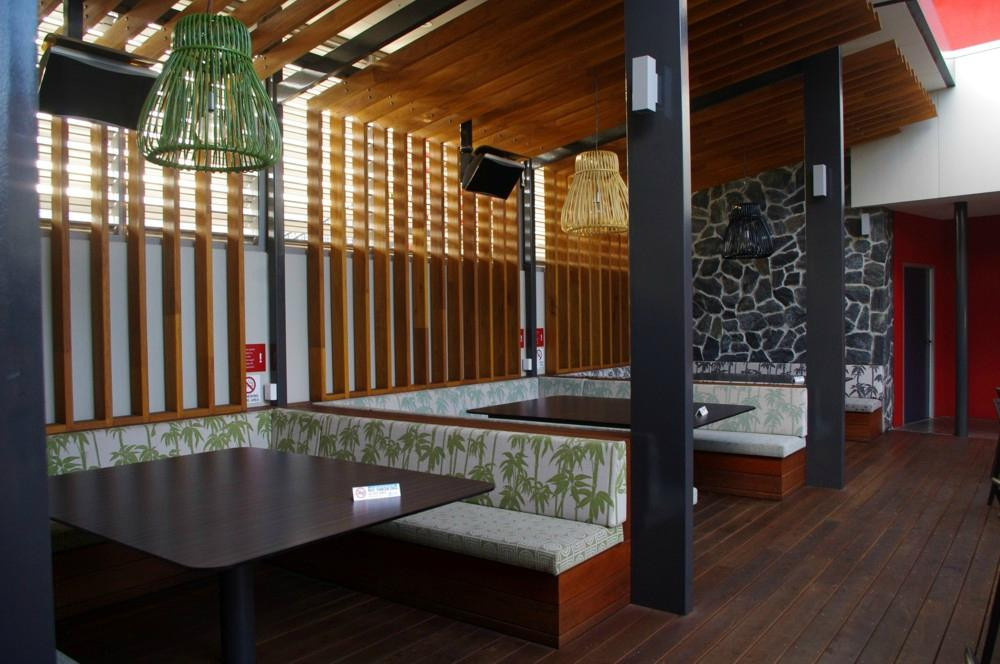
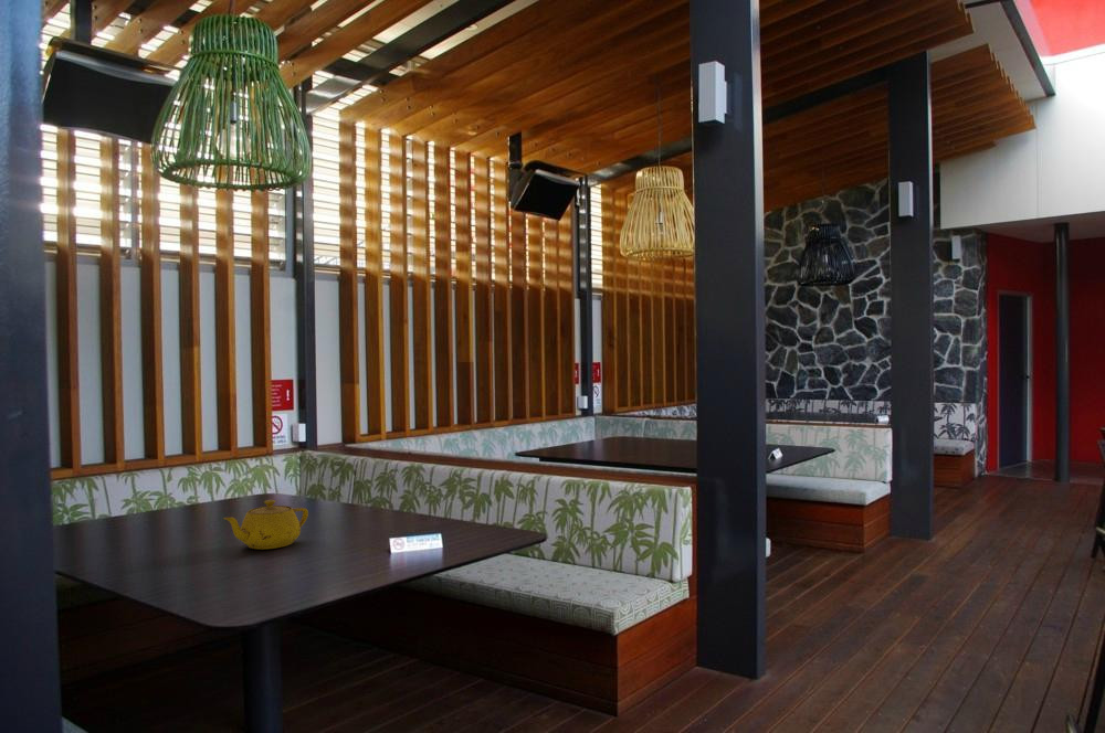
+ teapot [222,499,309,550]
